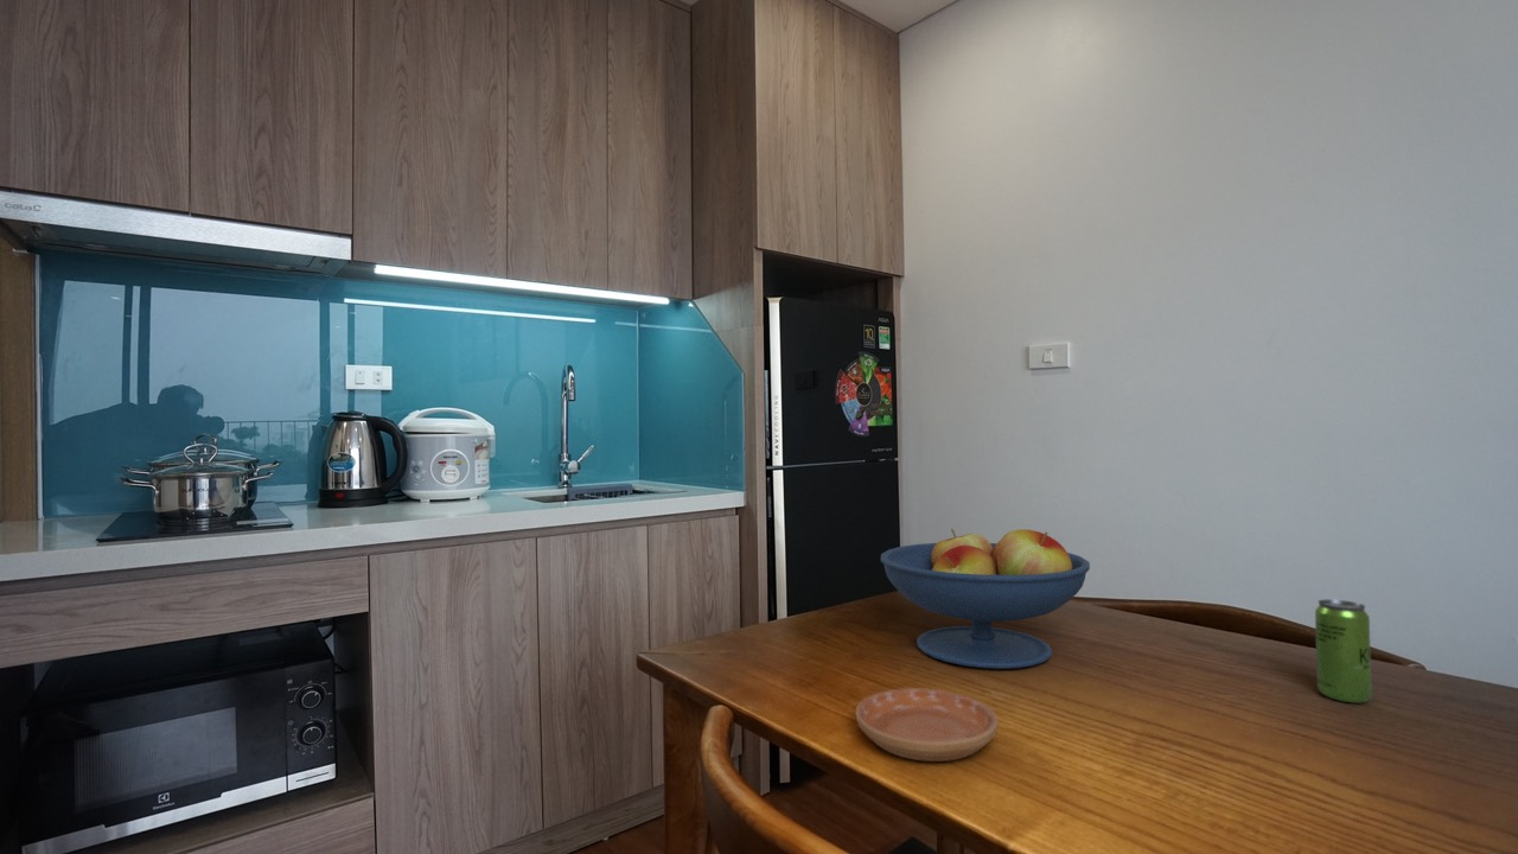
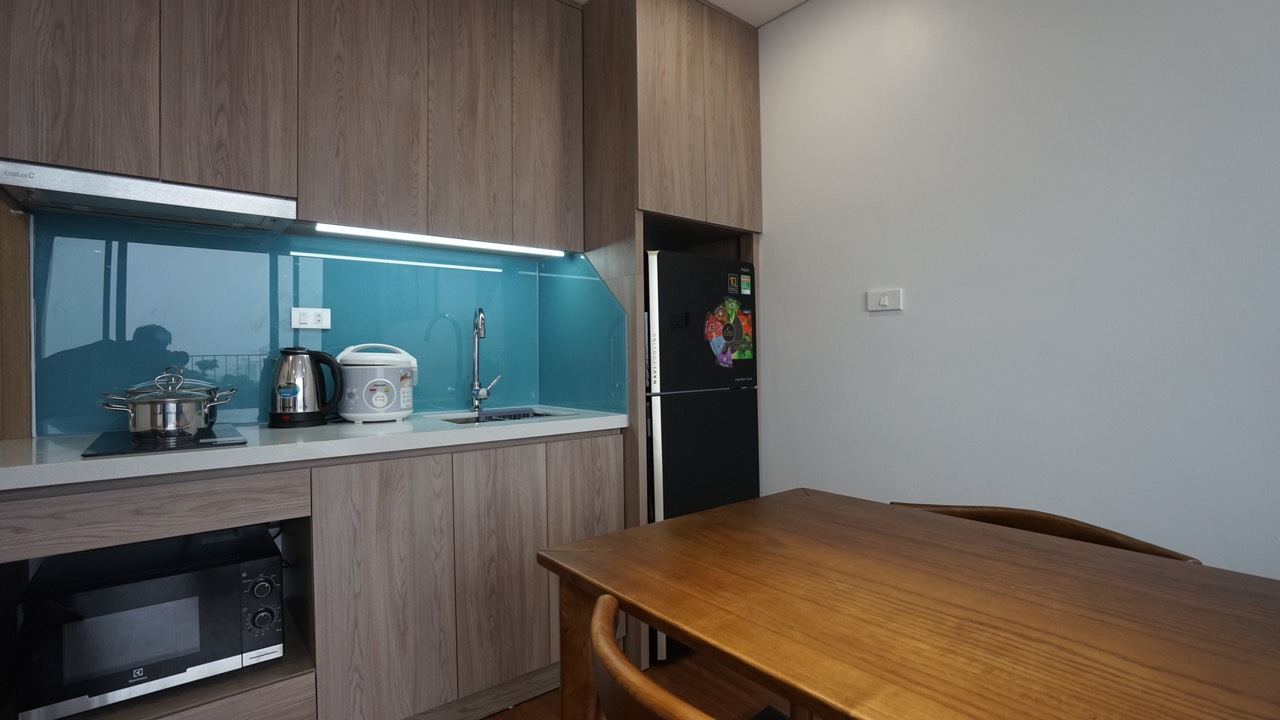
- saucer [855,687,999,763]
- fruit bowl [880,528,1091,670]
- beverage can [1314,599,1373,703]
